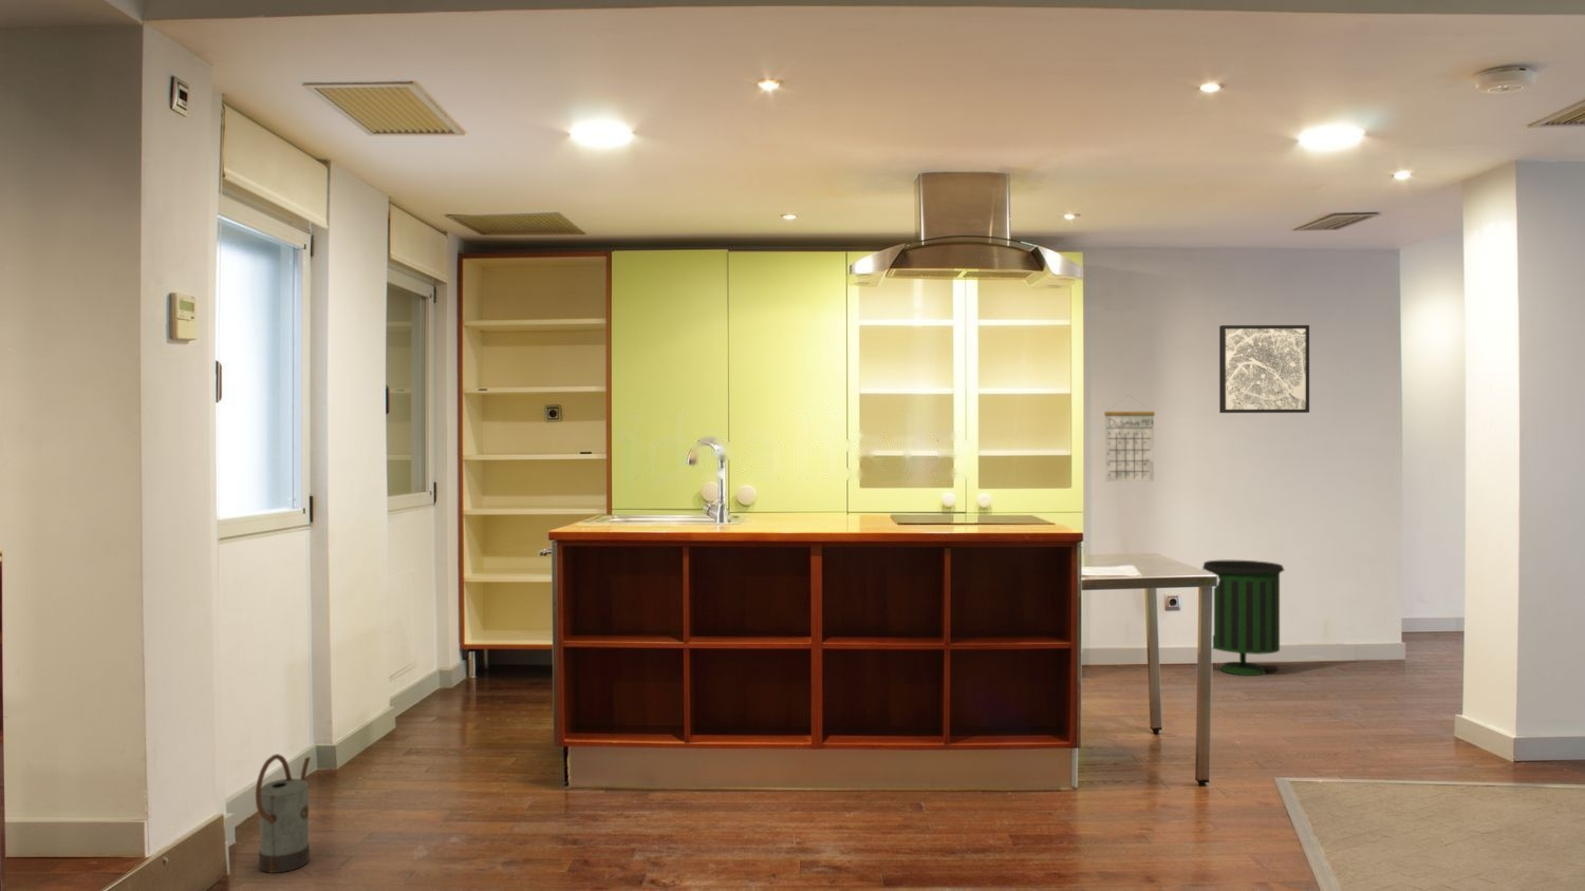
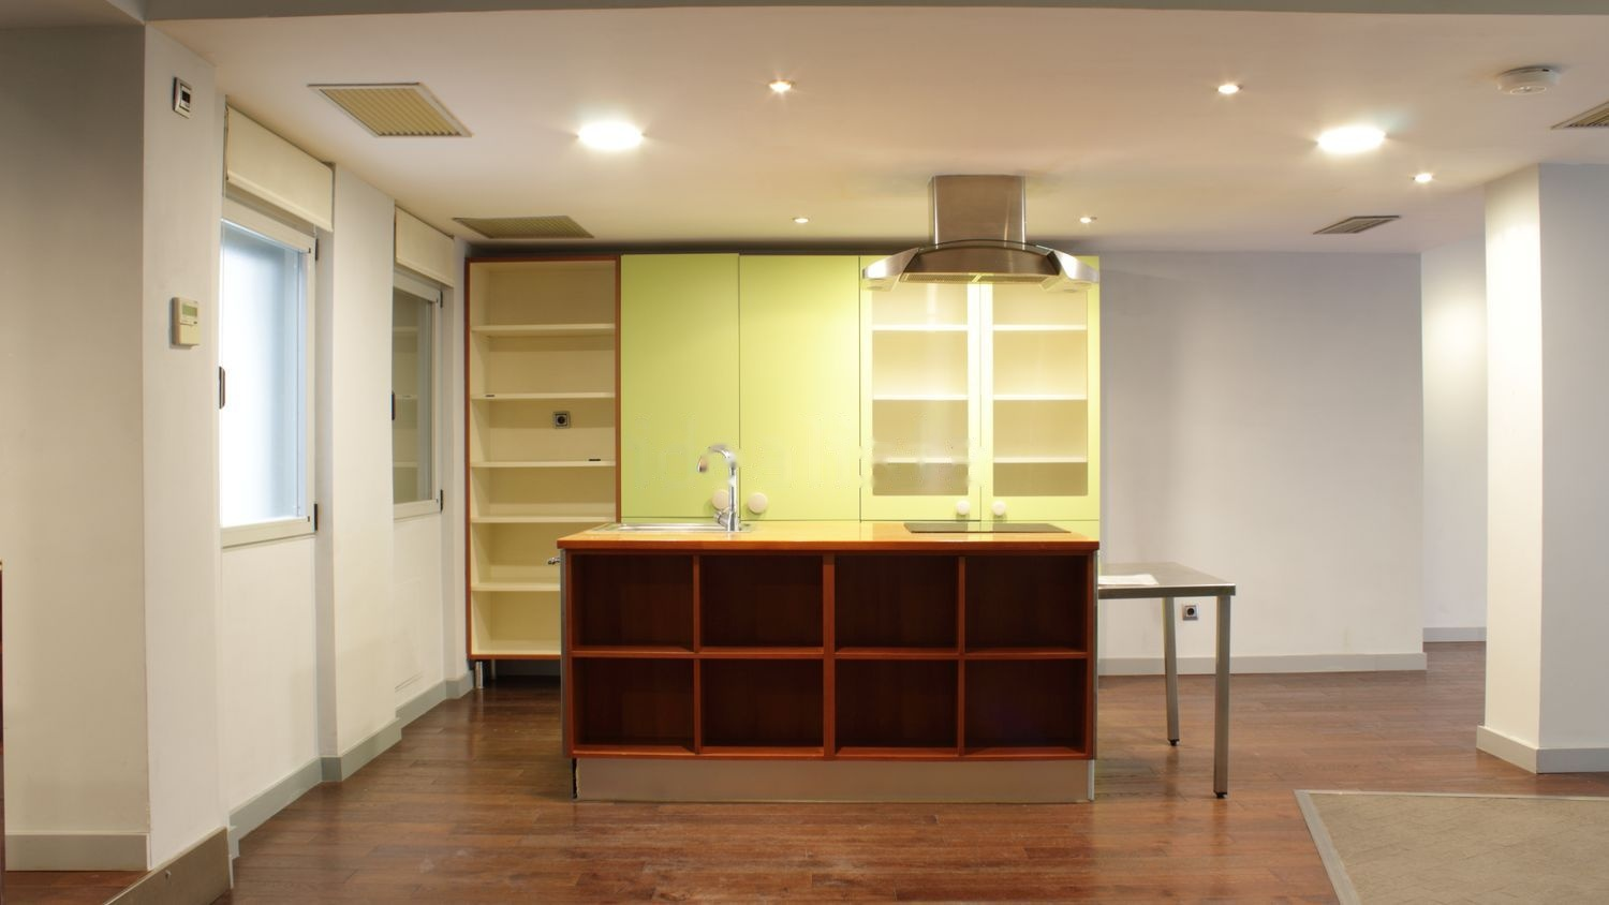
- wall art [1218,324,1311,413]
- watering can [255,753,311,874]
- trash can [1202,559,1286,677]
- calendar [1103,394,1156,482]
